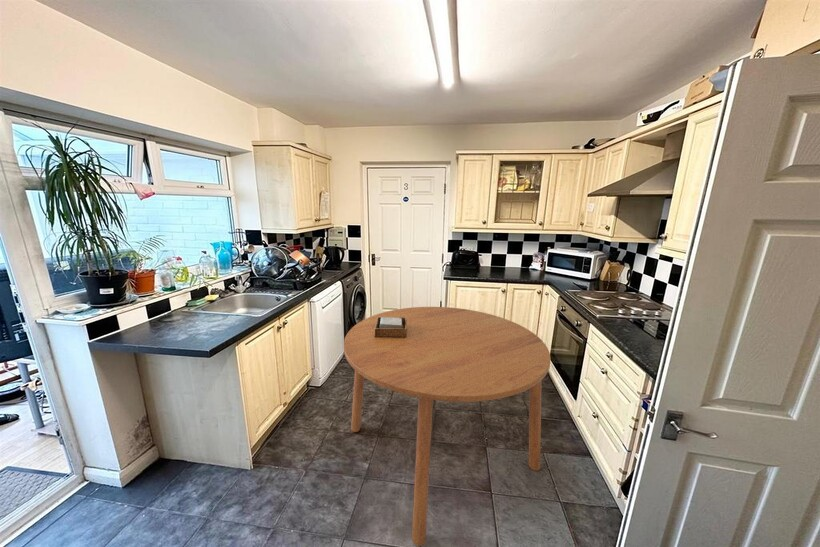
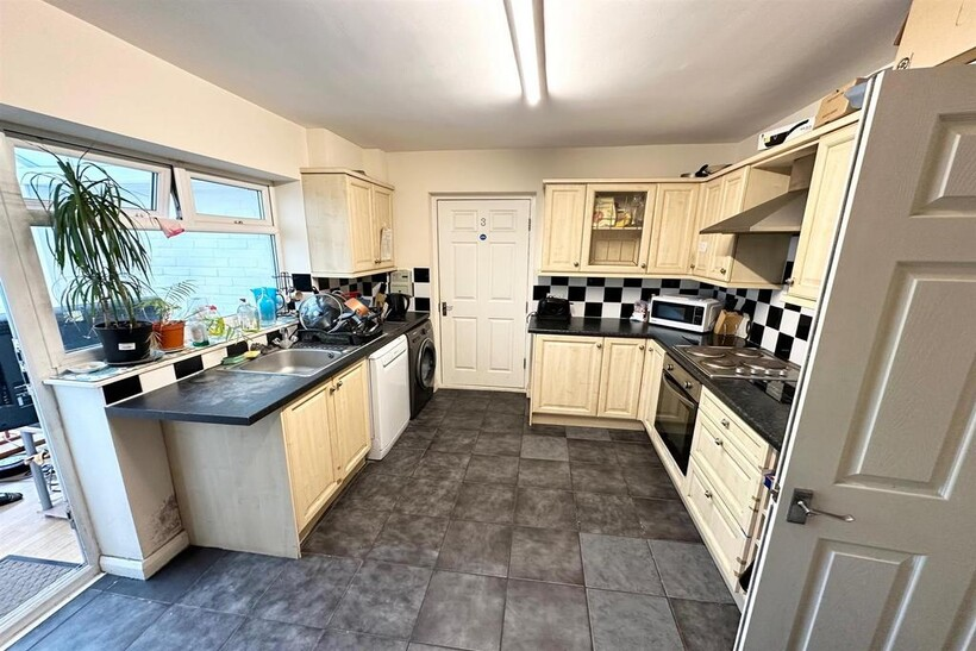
- dining table [343,306,552,547]
- napkin holder [374,317,407,338]
